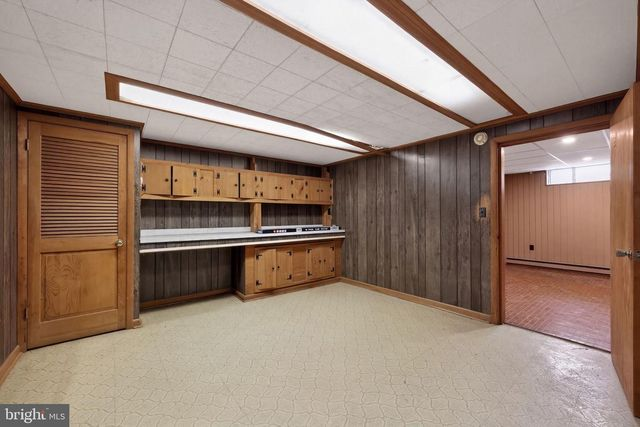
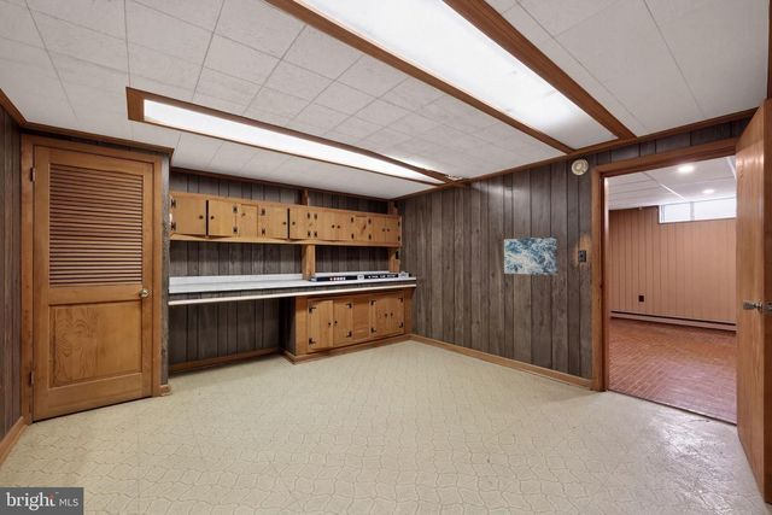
+ wall art [503,235,558,276]
